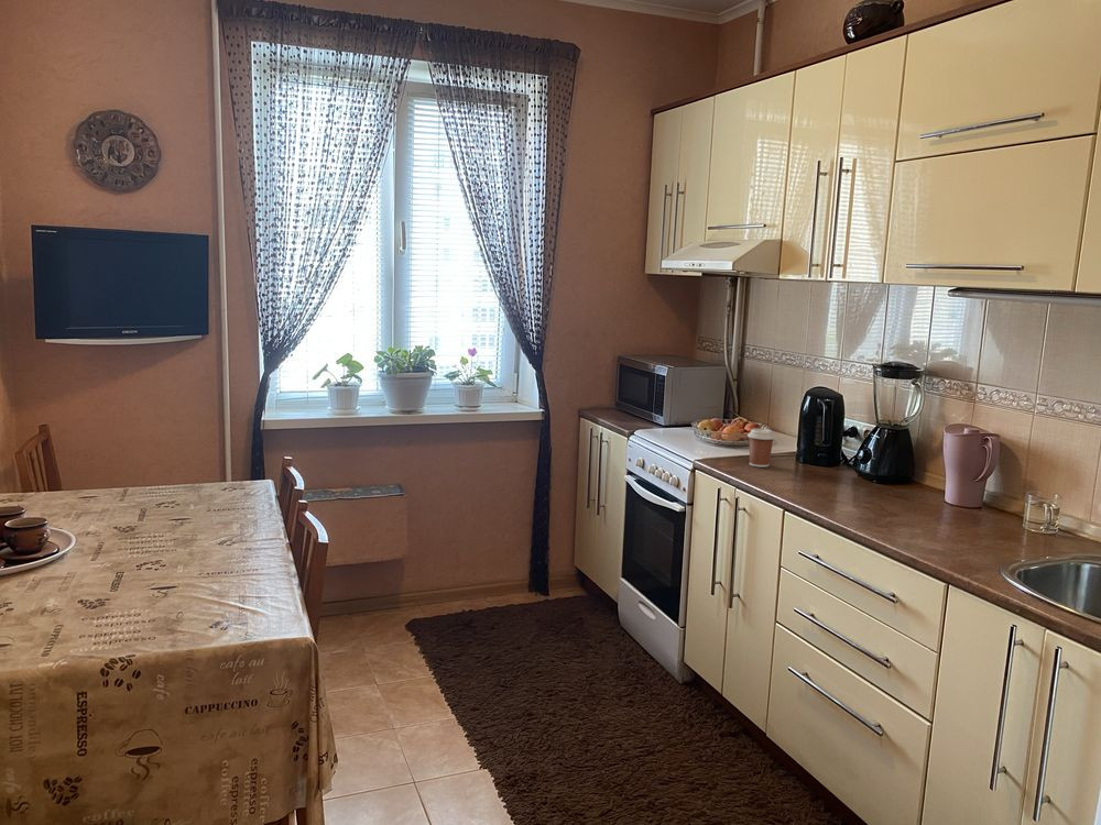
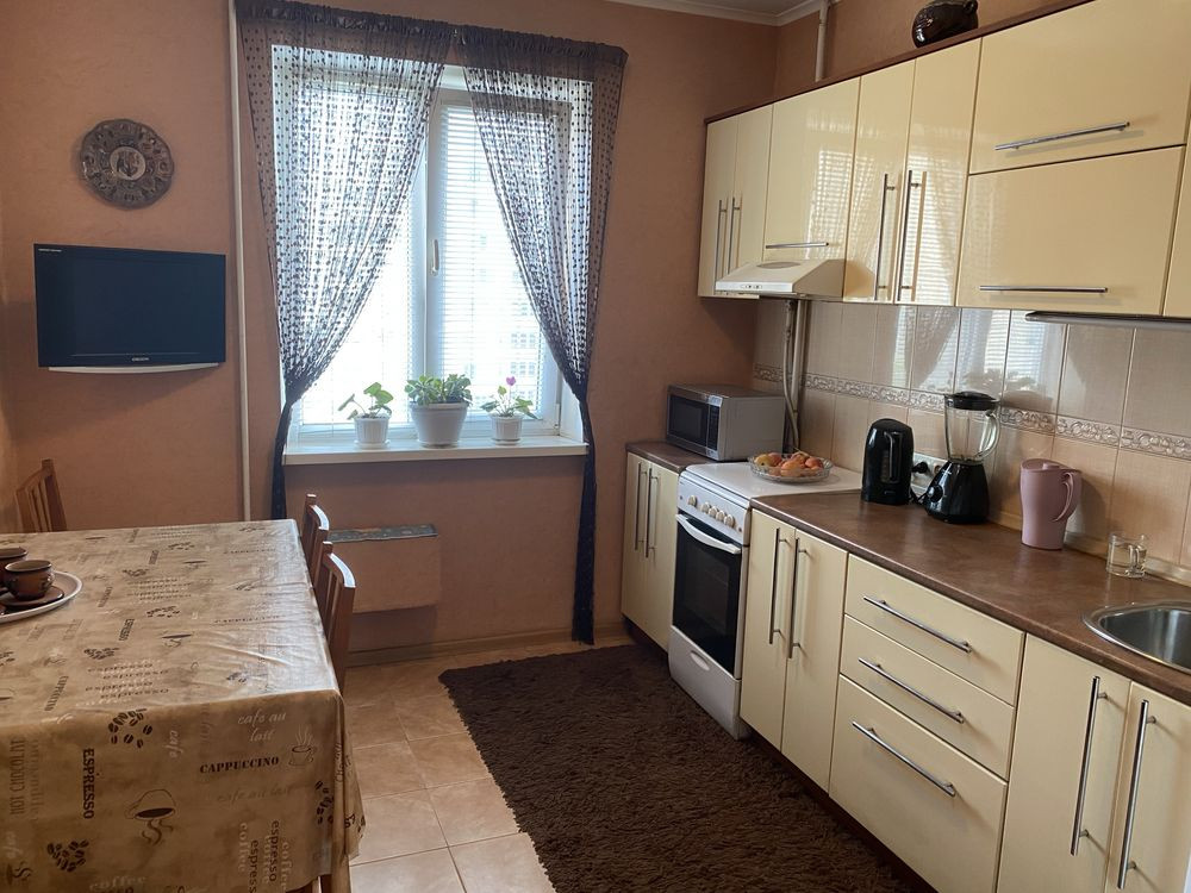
- coffee cup [746,428,776,469]
